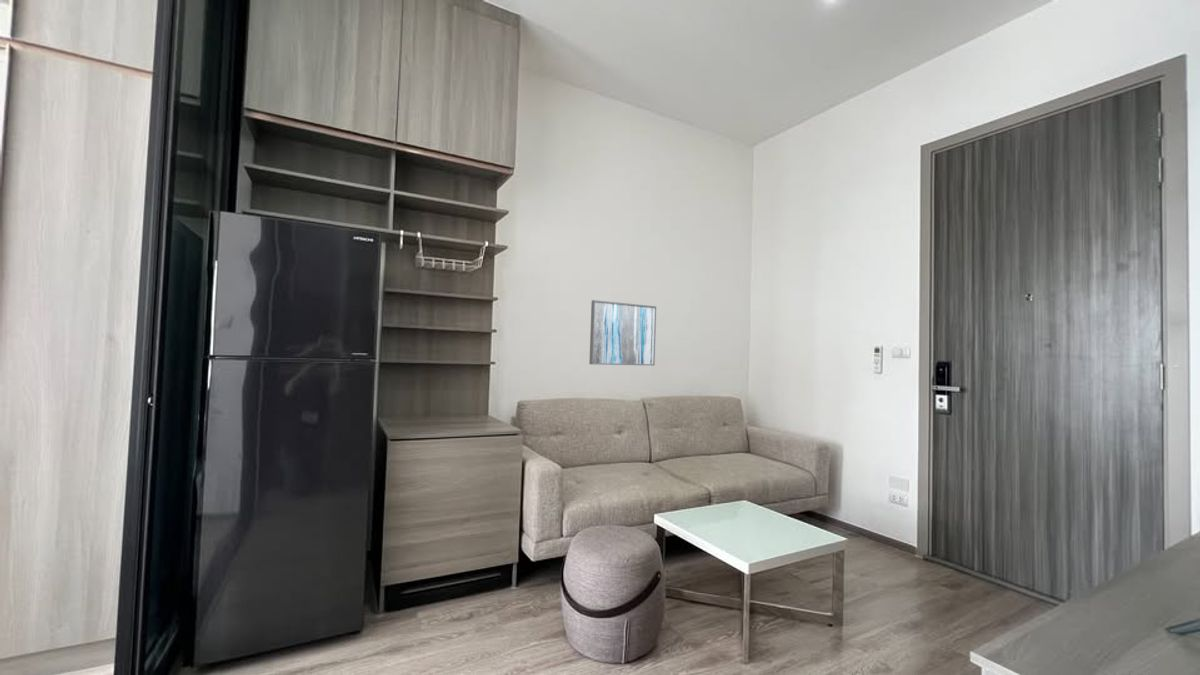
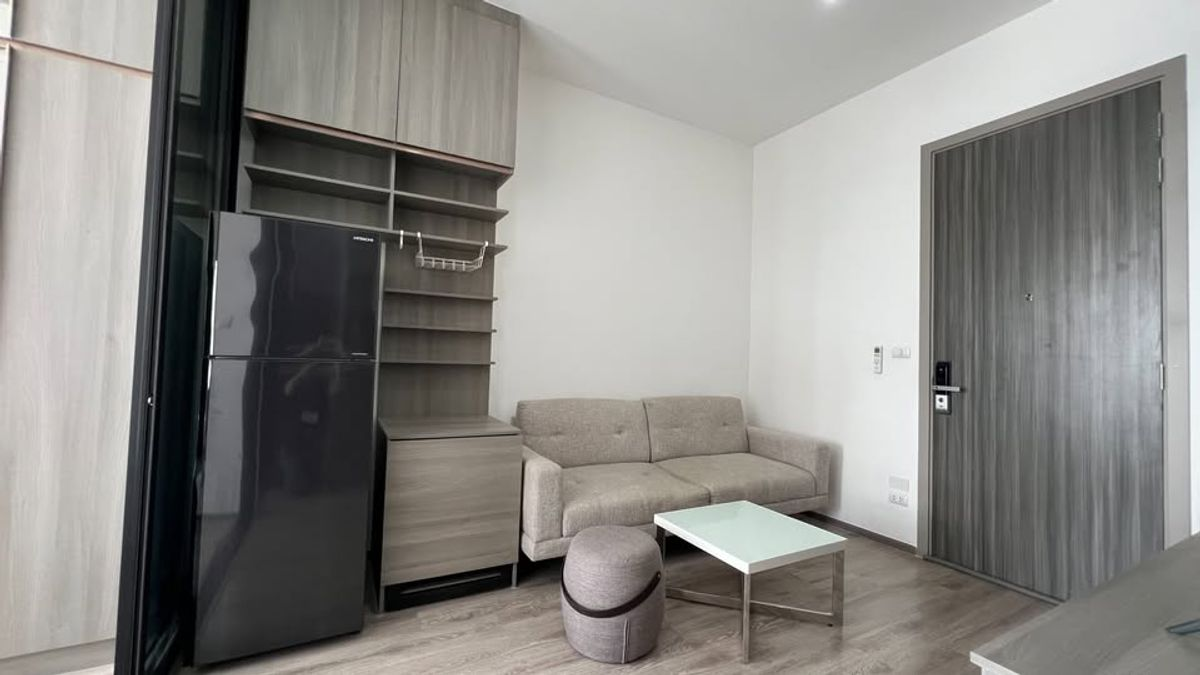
- wall art [588,299,657,367]
